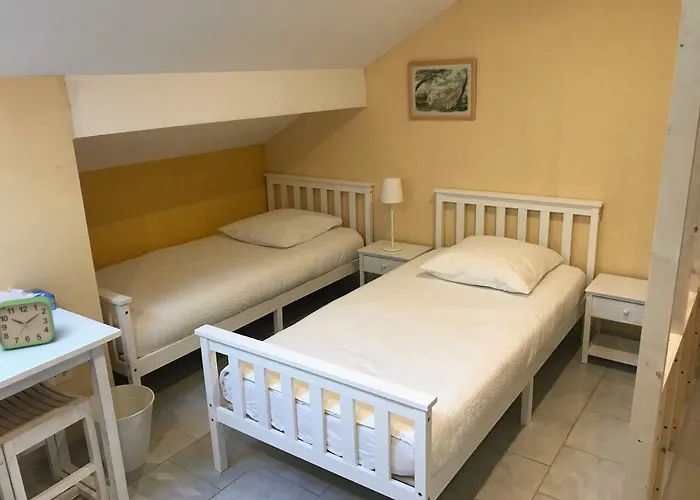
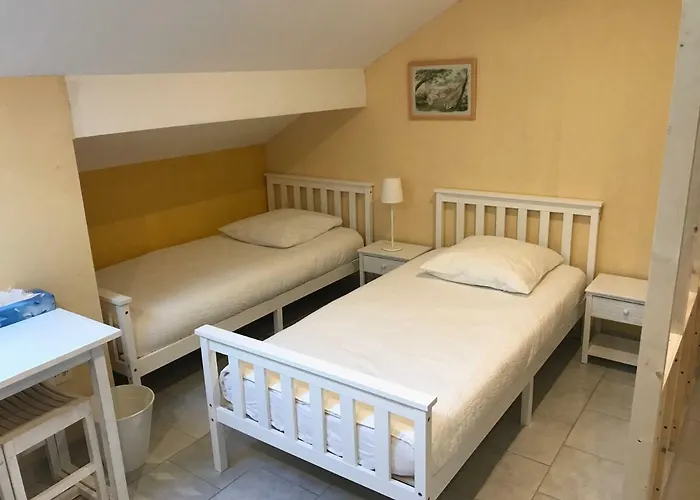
- alarm clock [0,295,56,350]
